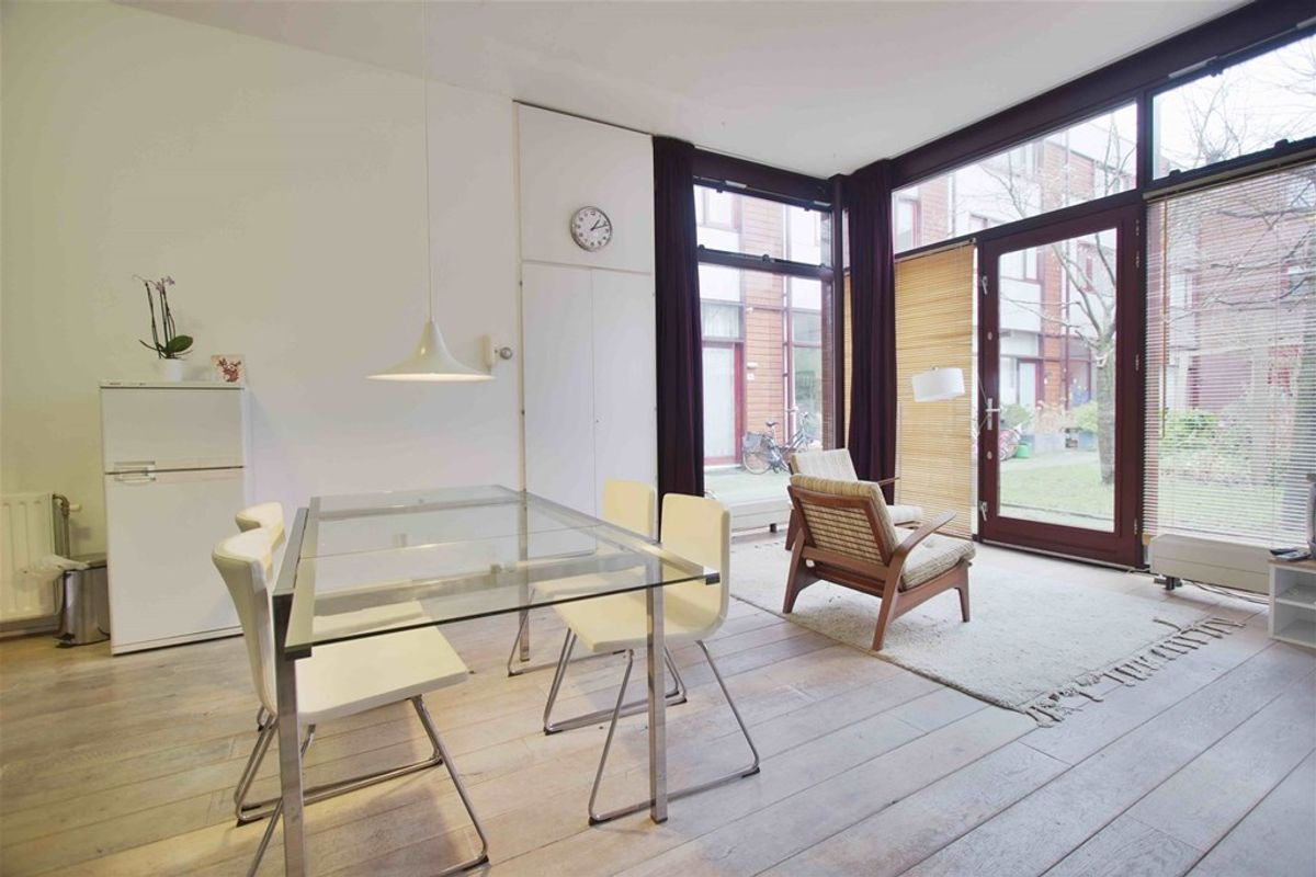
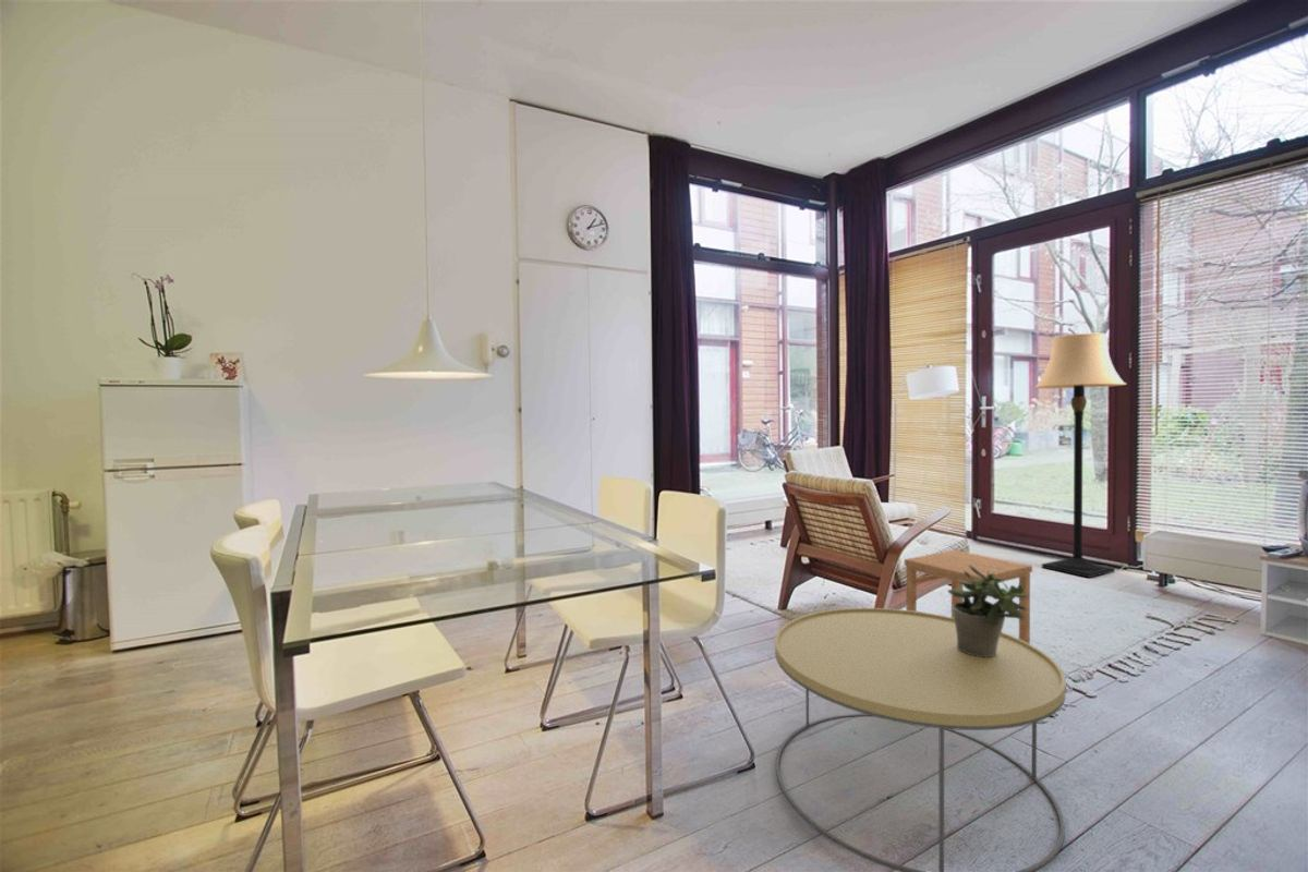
+ potted plant [946,565,1028,657]
+ lamp [1033,332,1127,579]
+ side table [904,549,1033,644]
+ coffee table [774,607,1067,872]
